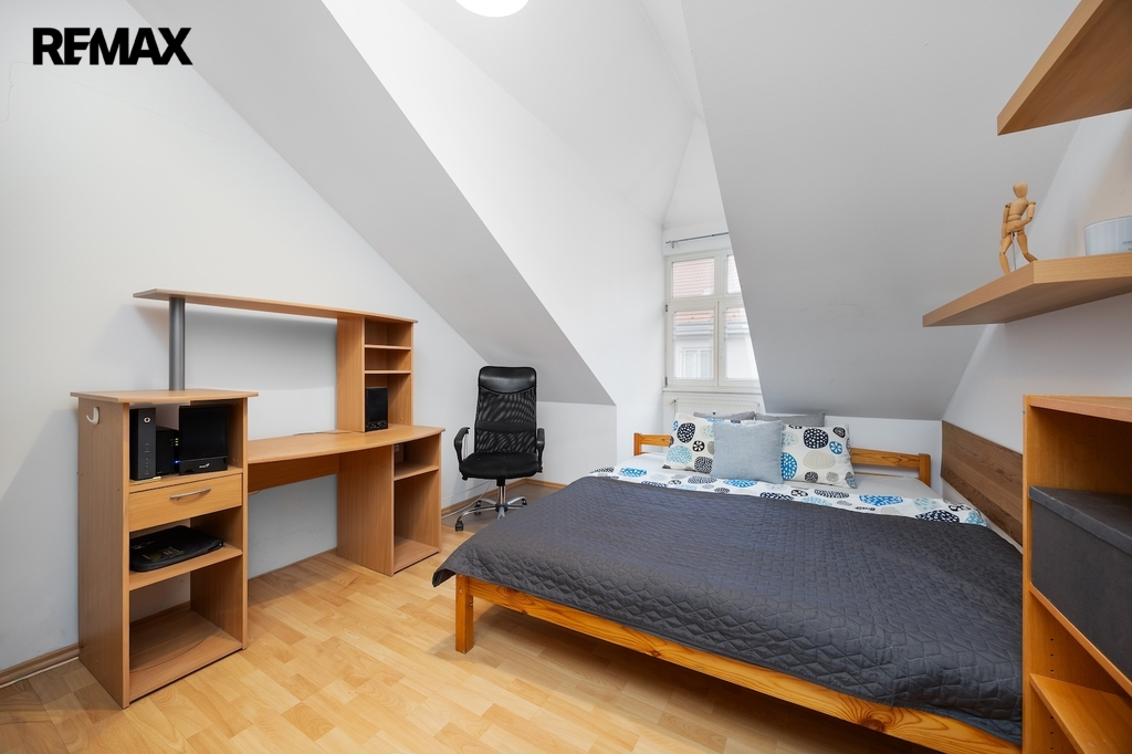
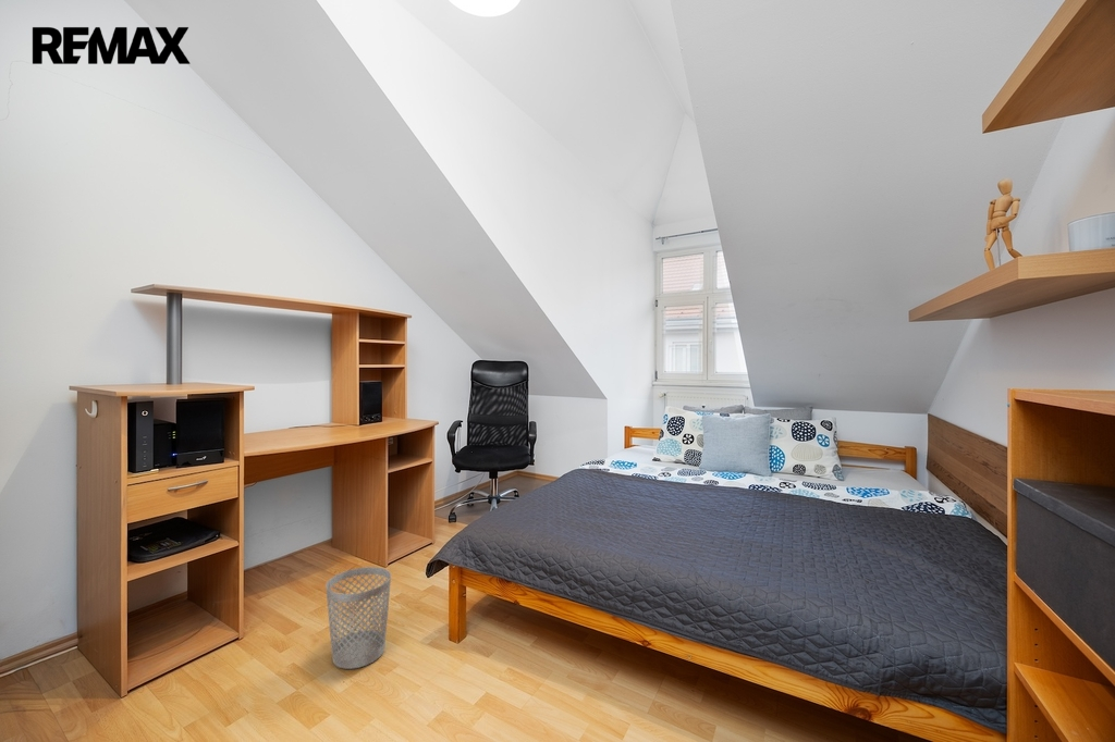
+ wastebasket [324,566,392,670]
